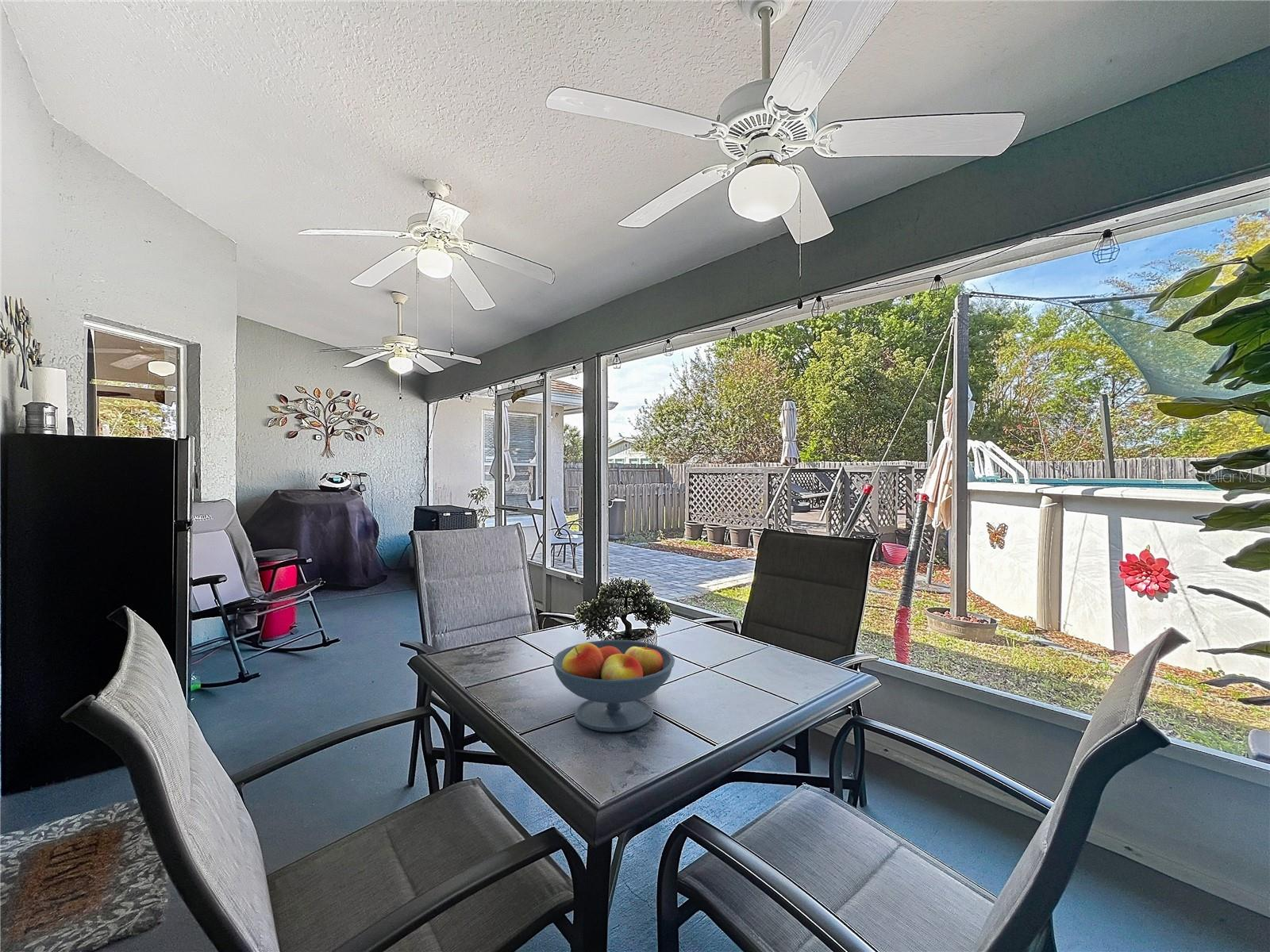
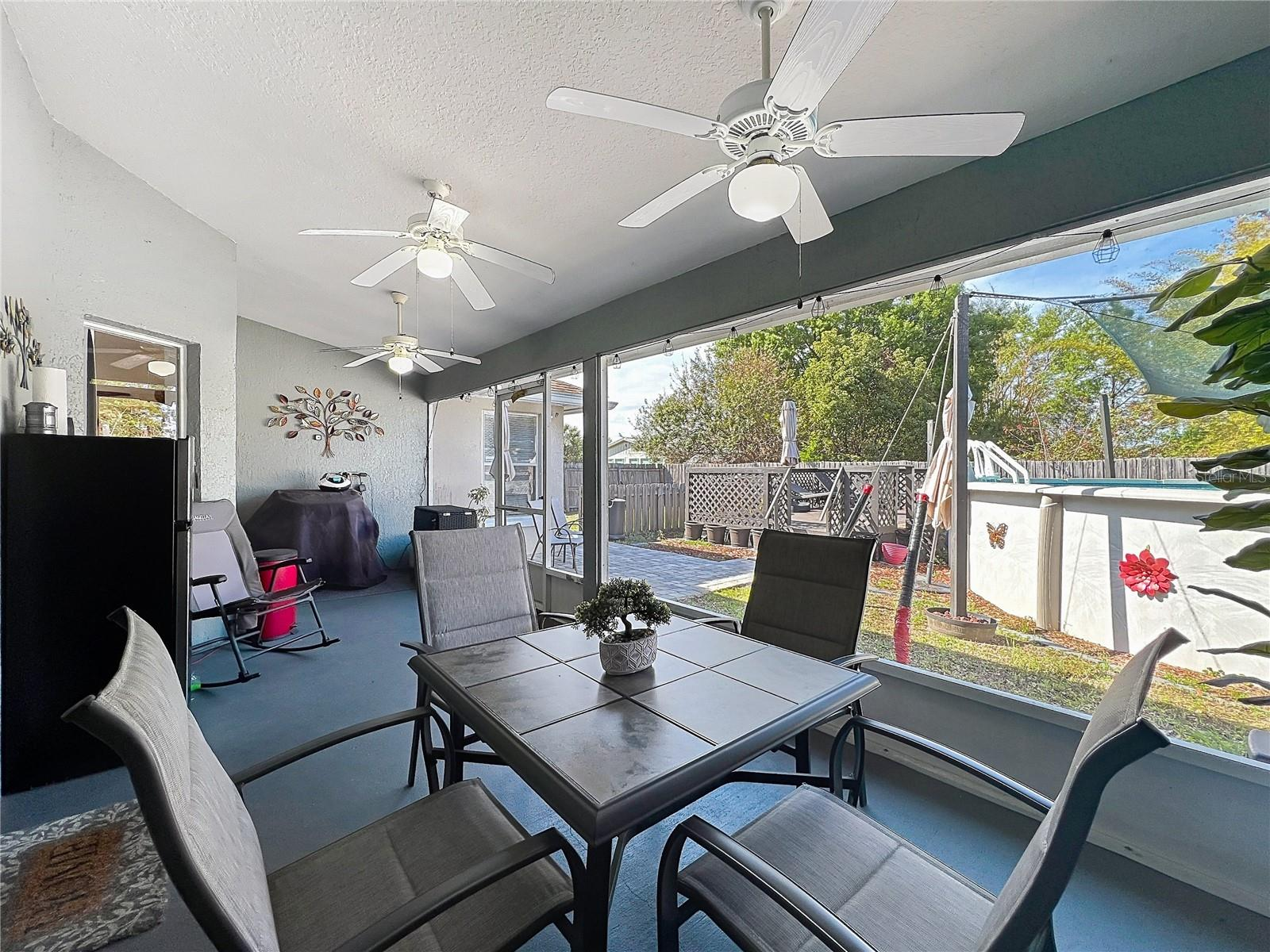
- fruit bowl [552,639,675,733]
